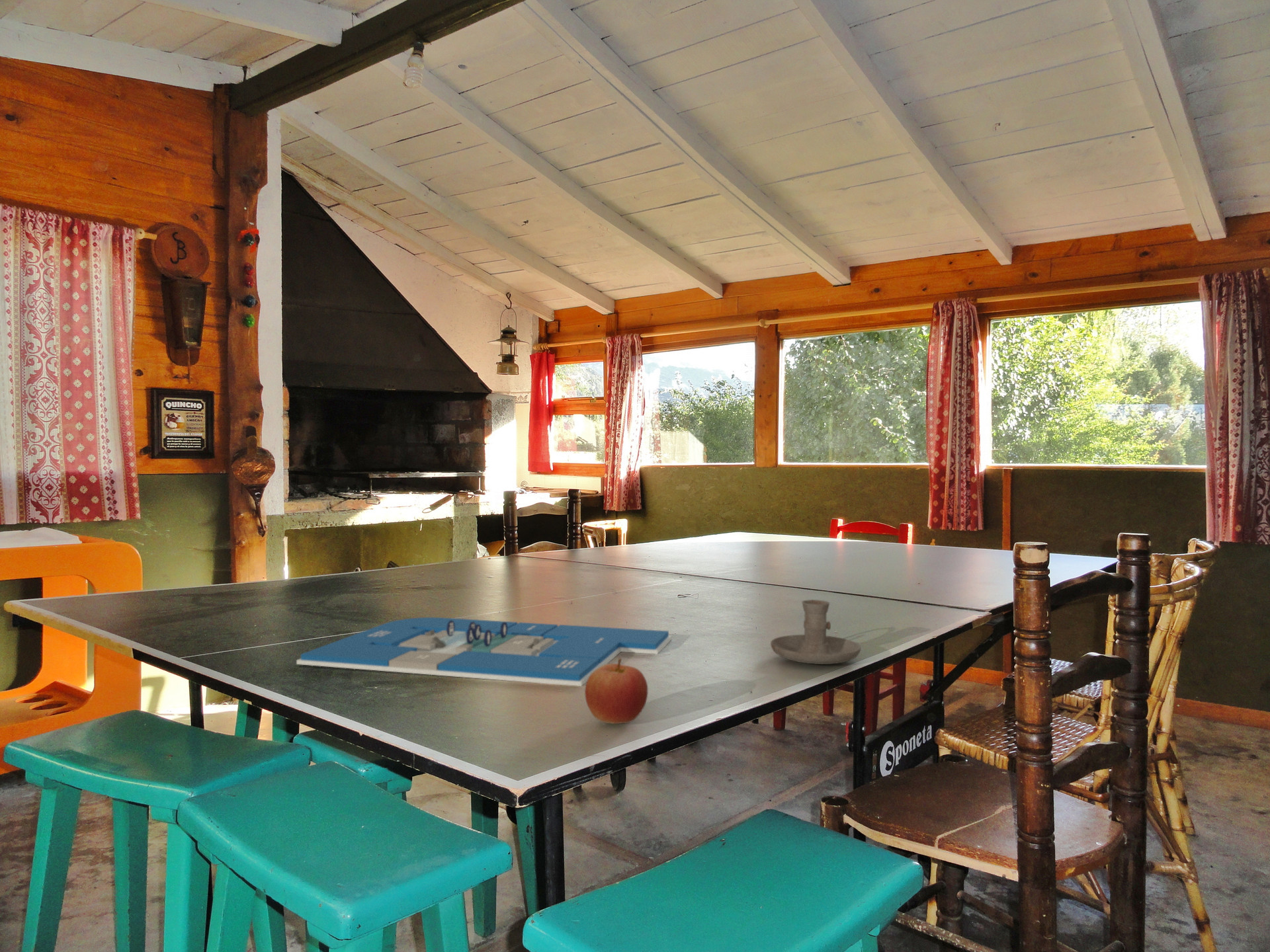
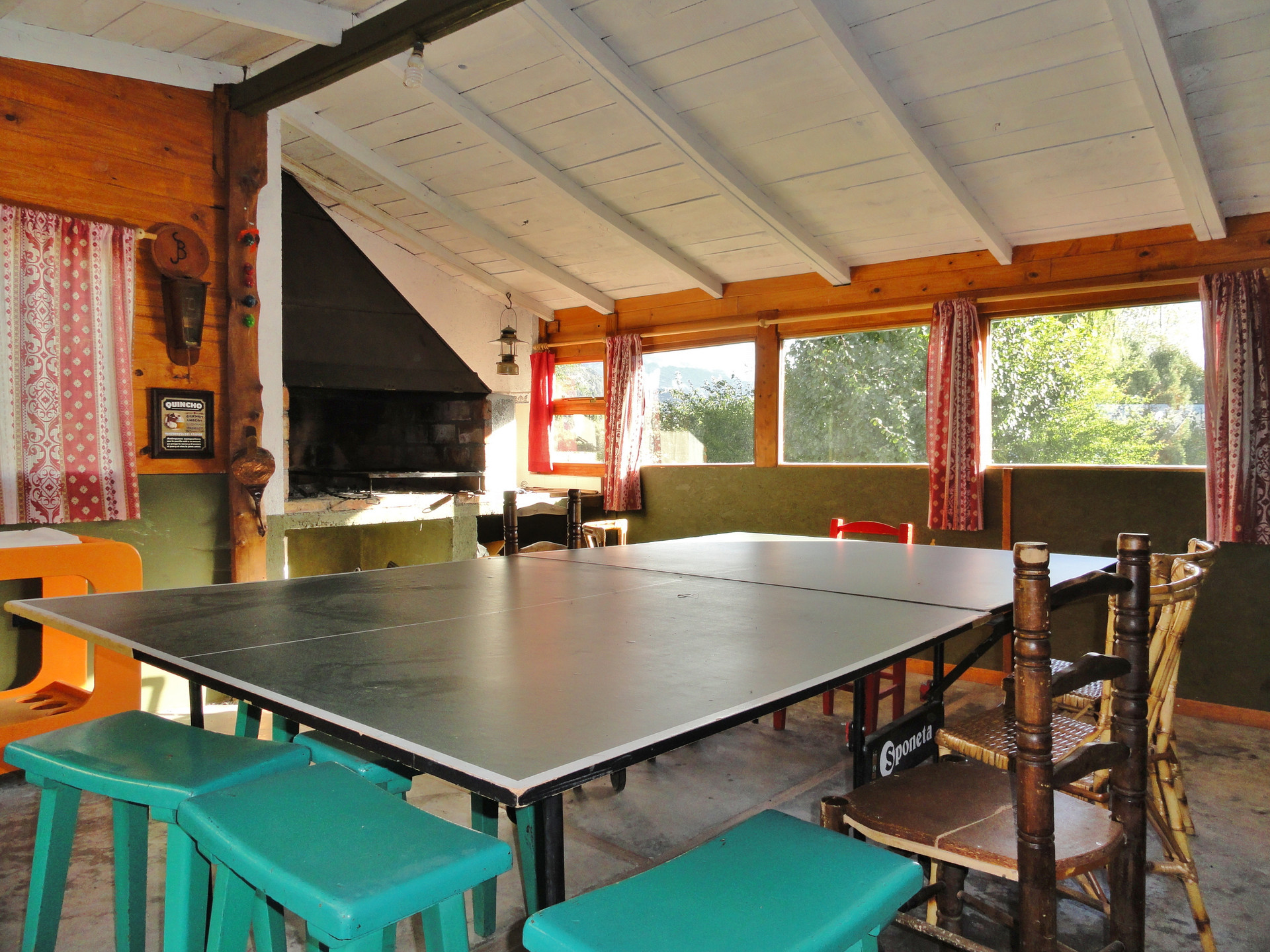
- board game [296,617,673,687]
- apple [584,658,648,725]
- candle holder [770,599,861,665]
